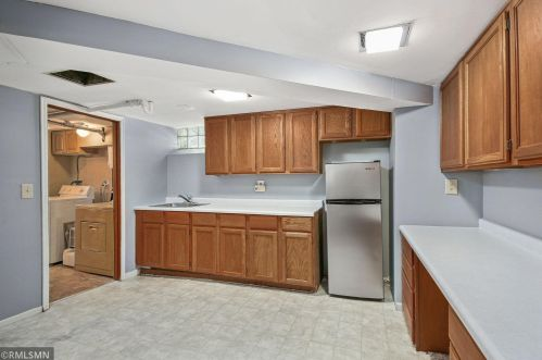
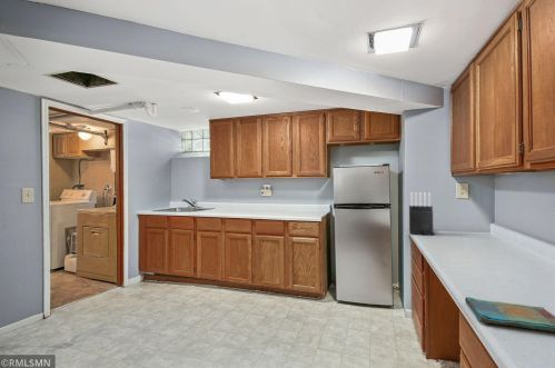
+ knife block [408,191,434,237]
+ dish towel [464,296,555,332]
